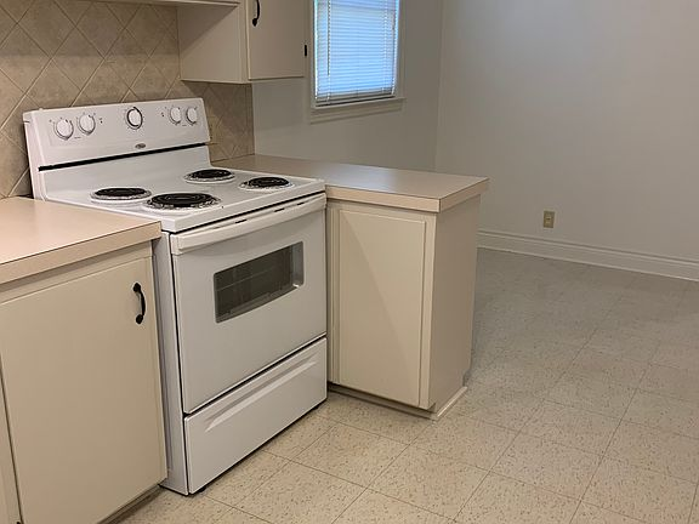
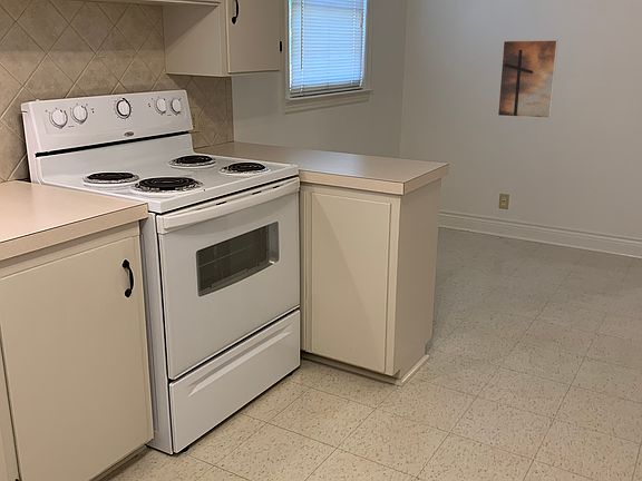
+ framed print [497,39,560,119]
